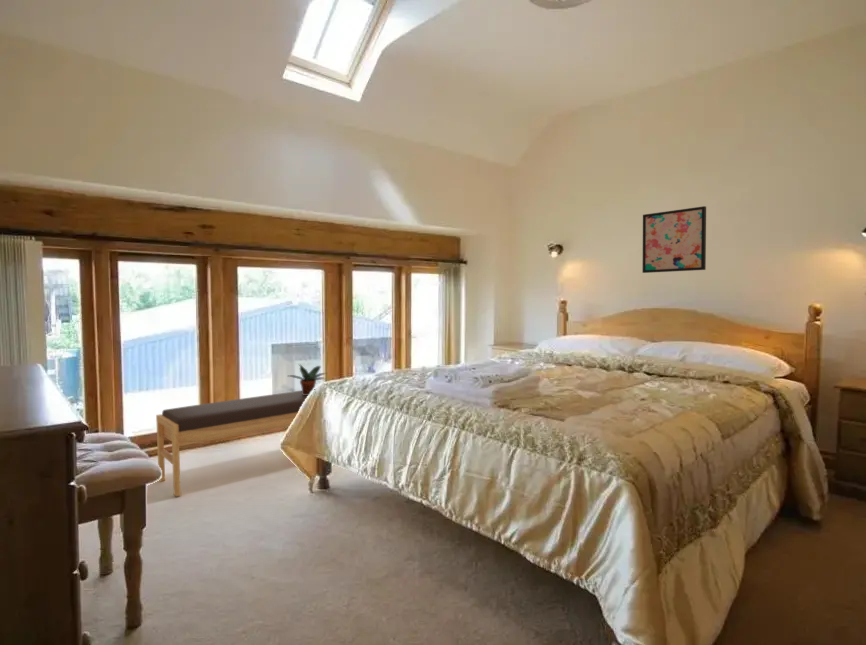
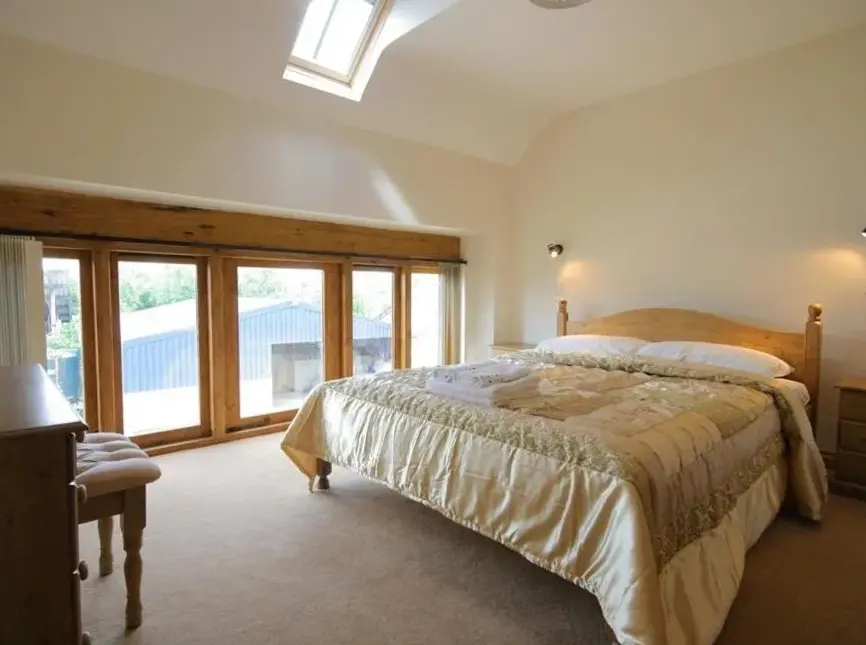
- bench [155,390,309,498]
- wall art [642,205,707,274]
- potted plant [288,363,328,396]
